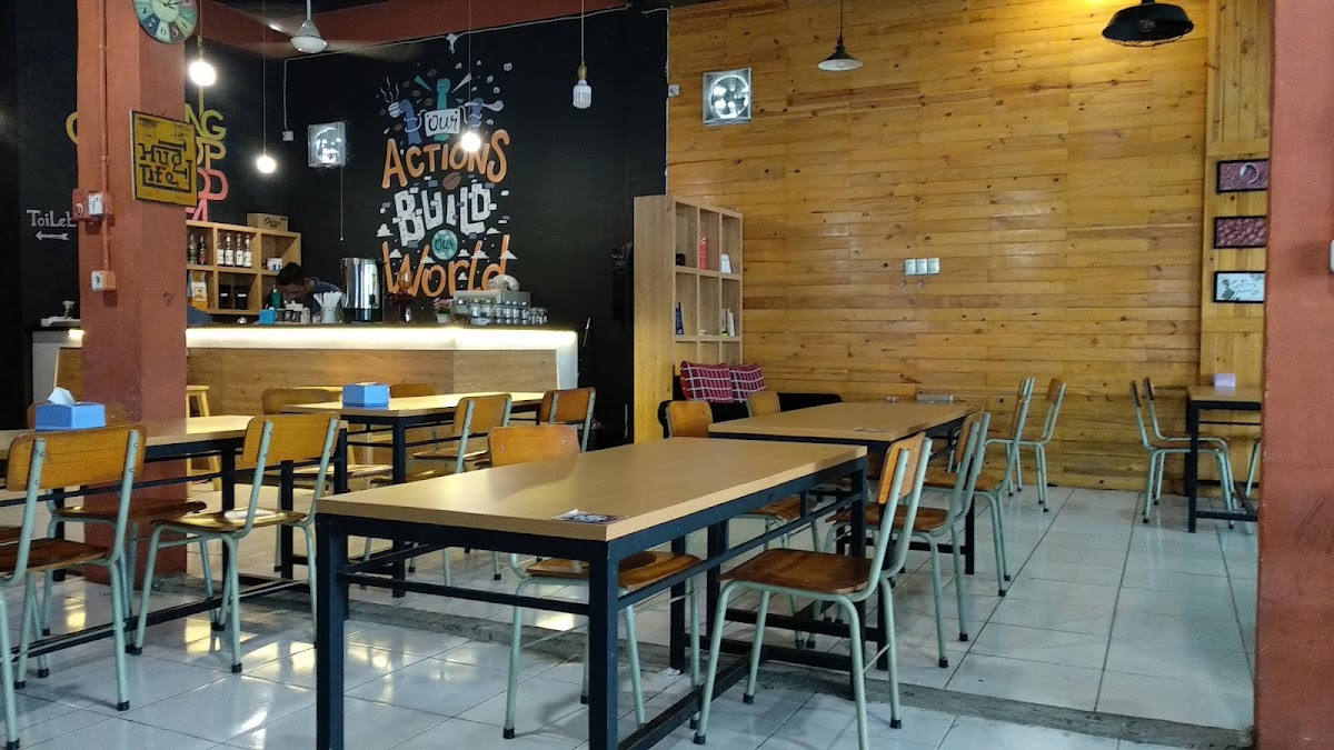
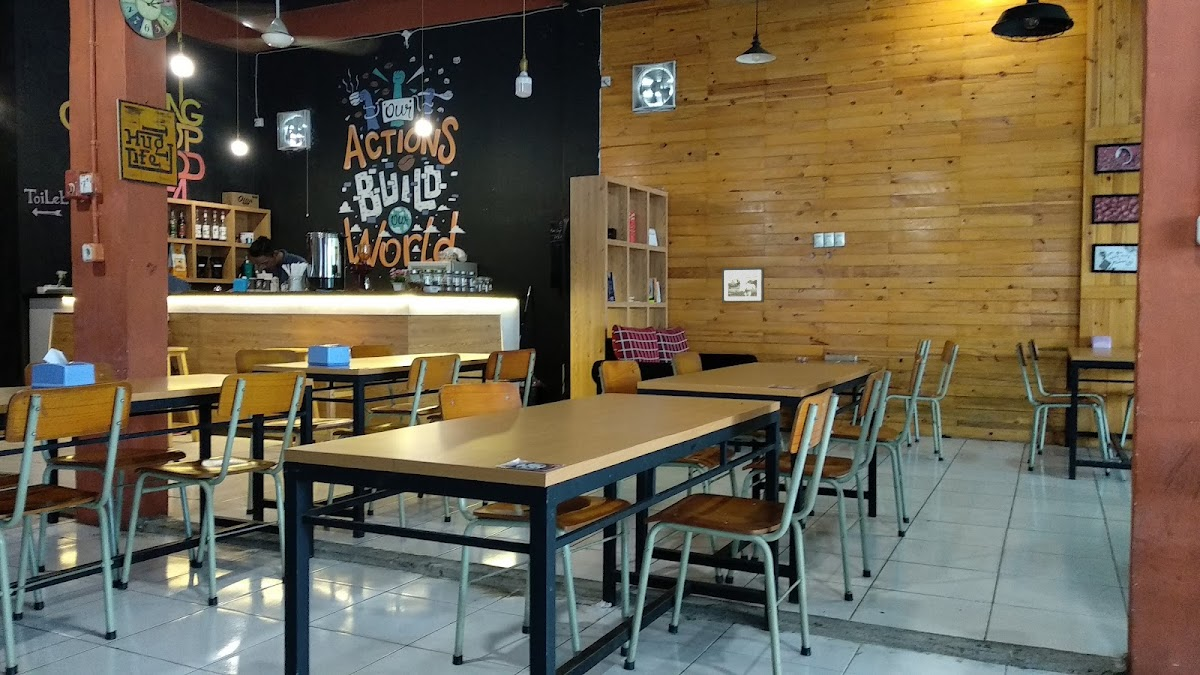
+ picture frame [721,266,765,304]
